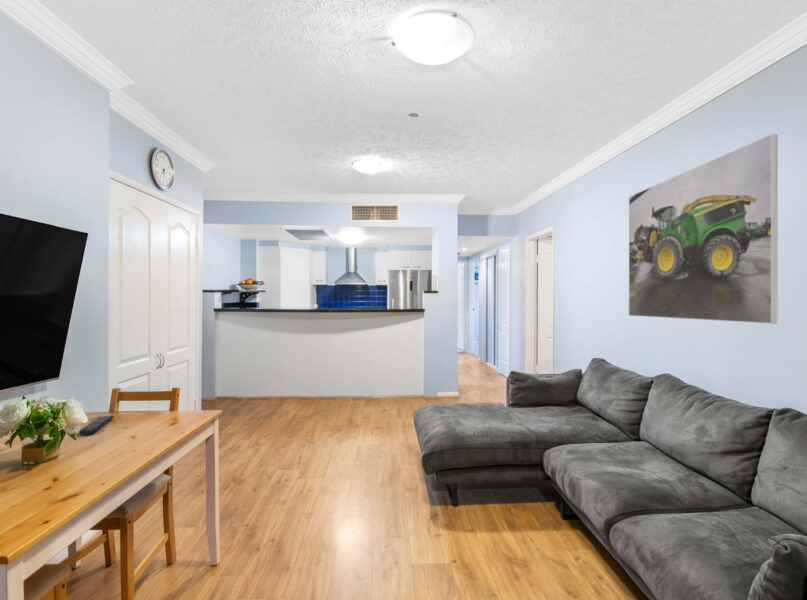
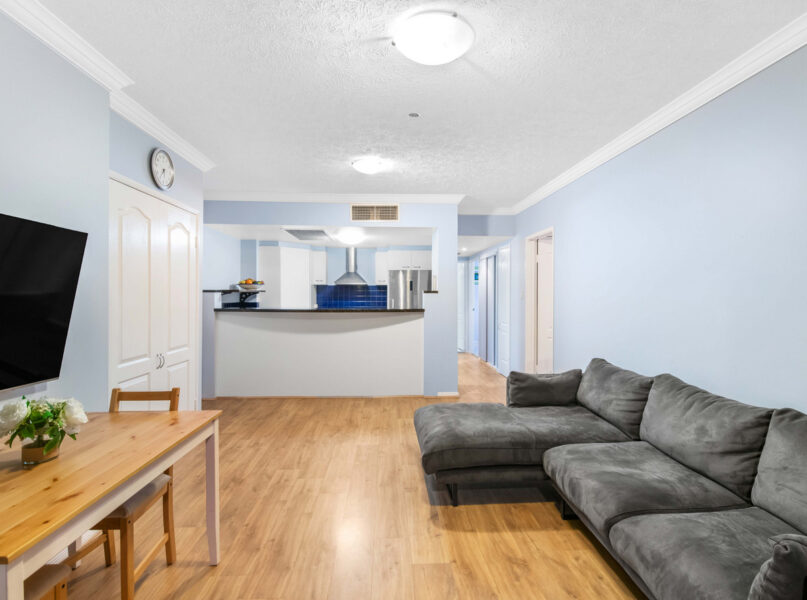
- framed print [628,133,779,325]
- remote control [78,415,115,436]
